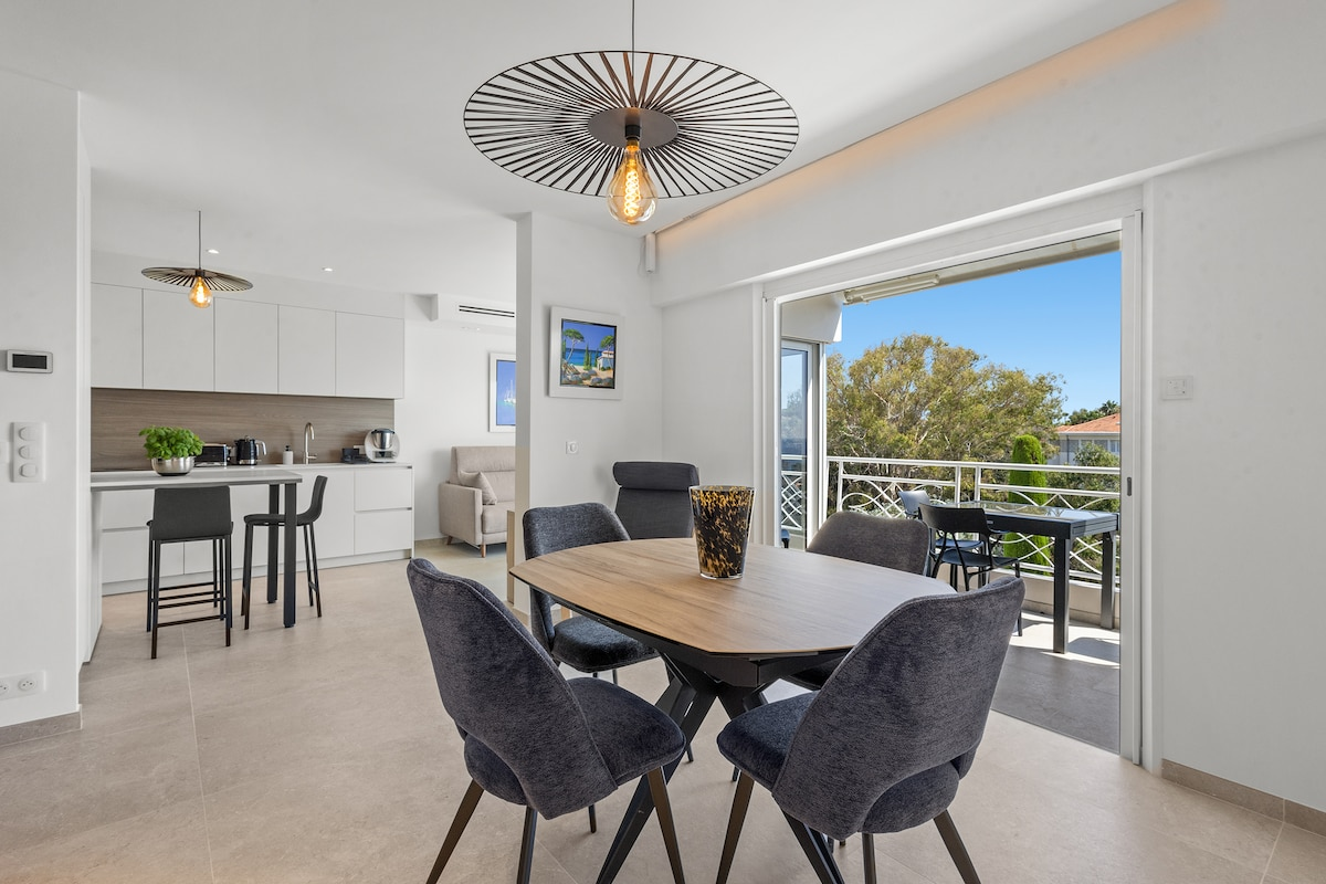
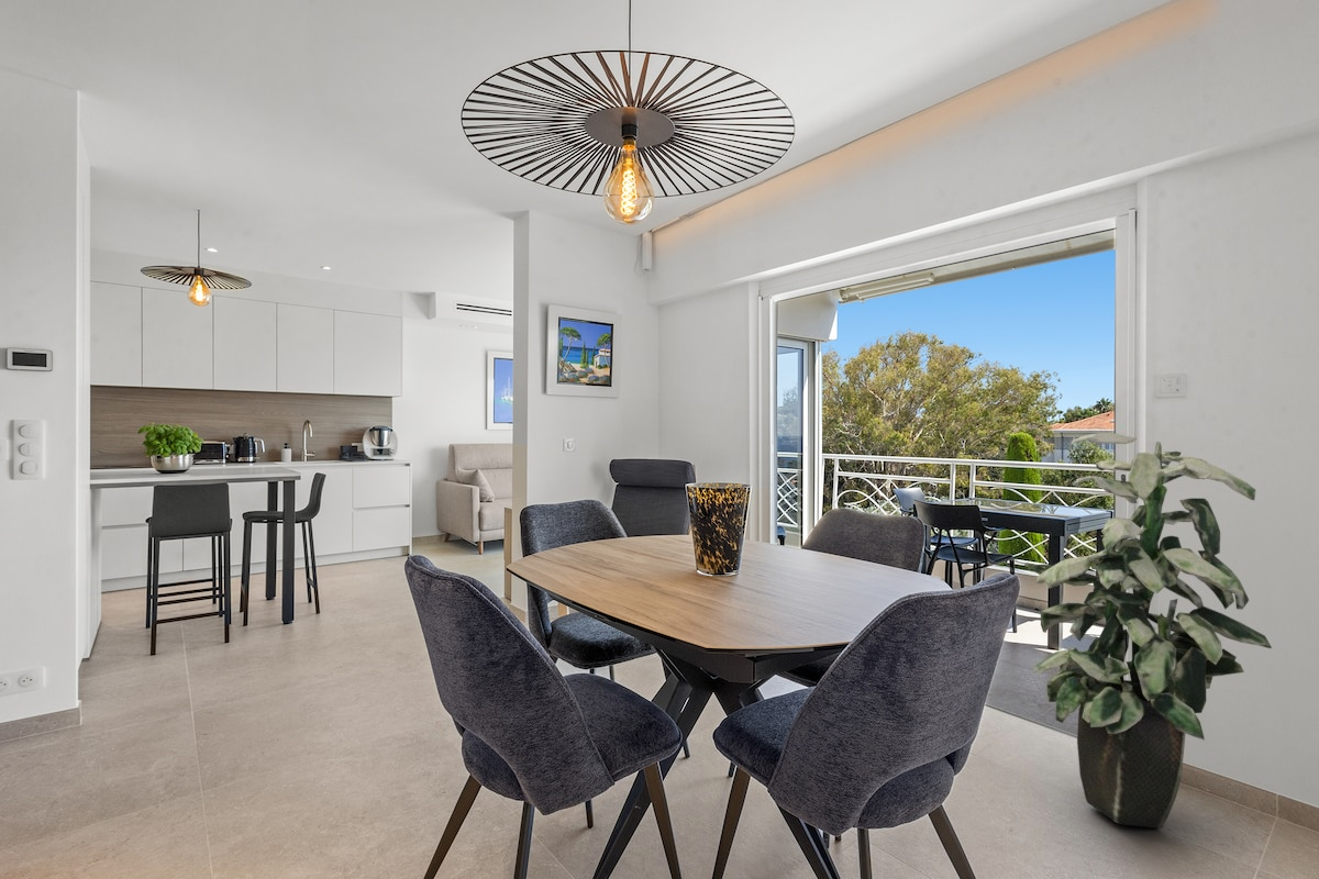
+ indoor plant [1023,432,1273,830]
